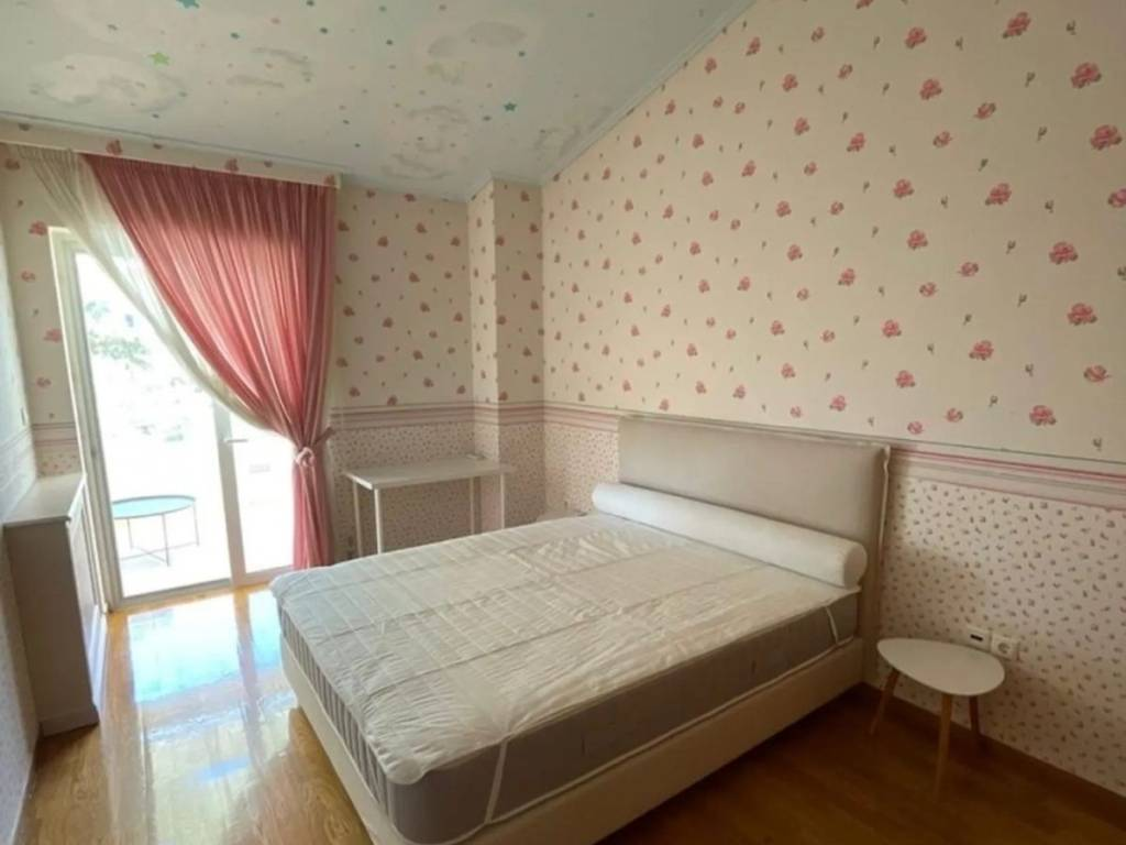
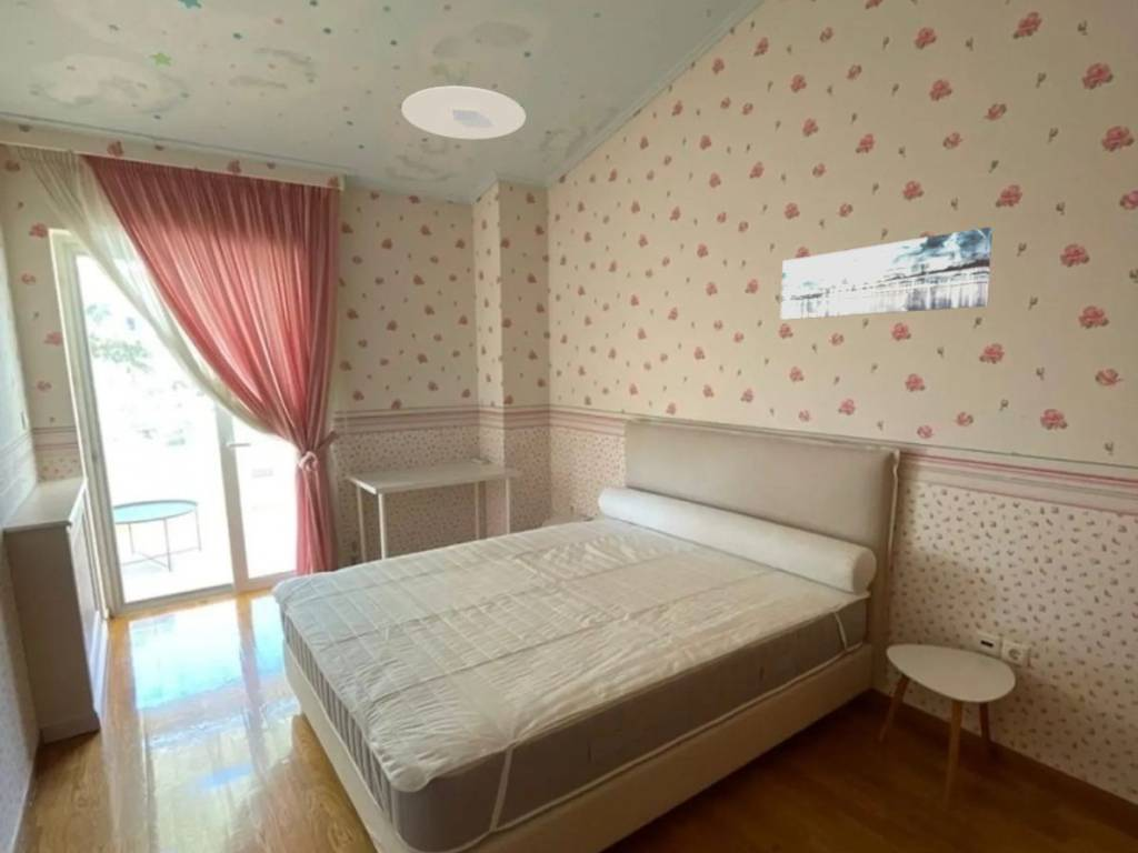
+ wall art [779,227,994,321]
+ ceiling light [400,86,527,140]
